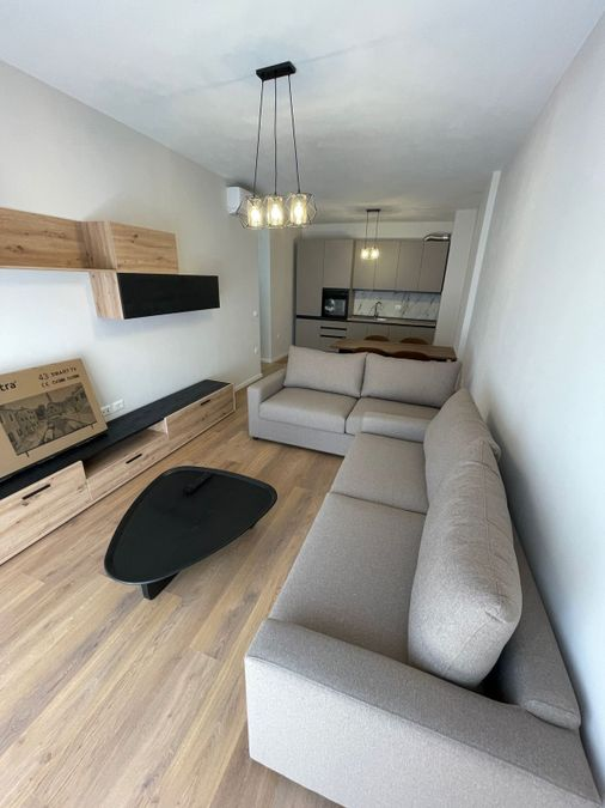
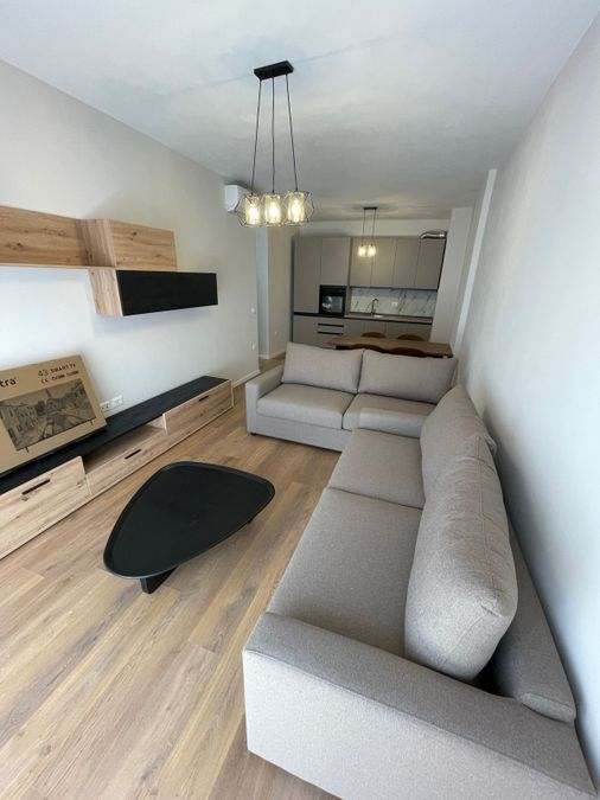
- remote control [182,470,214,496]
